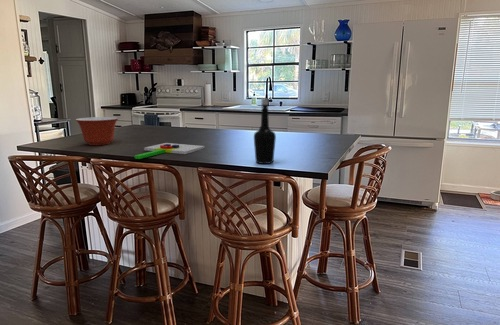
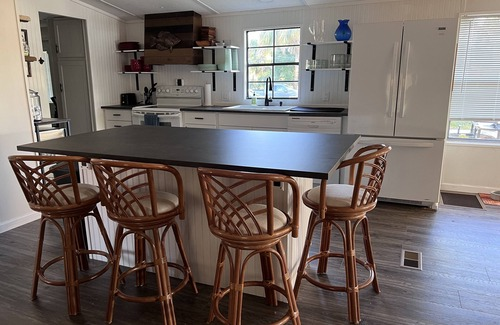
- chopping board [134,142,206,160]
- bottle [253,98,277,165]
- mixing bowl [75,116,119,146]
